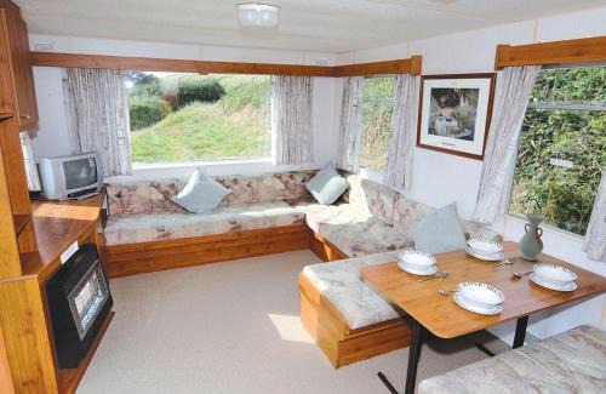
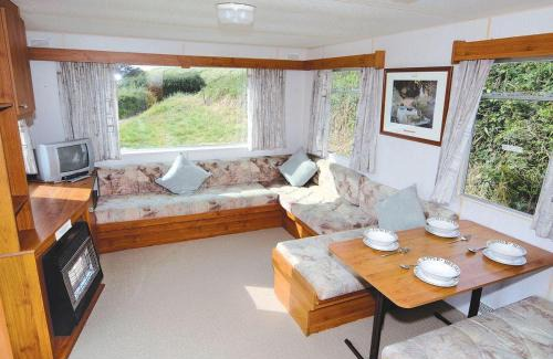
- vase [518,212,547,262]
